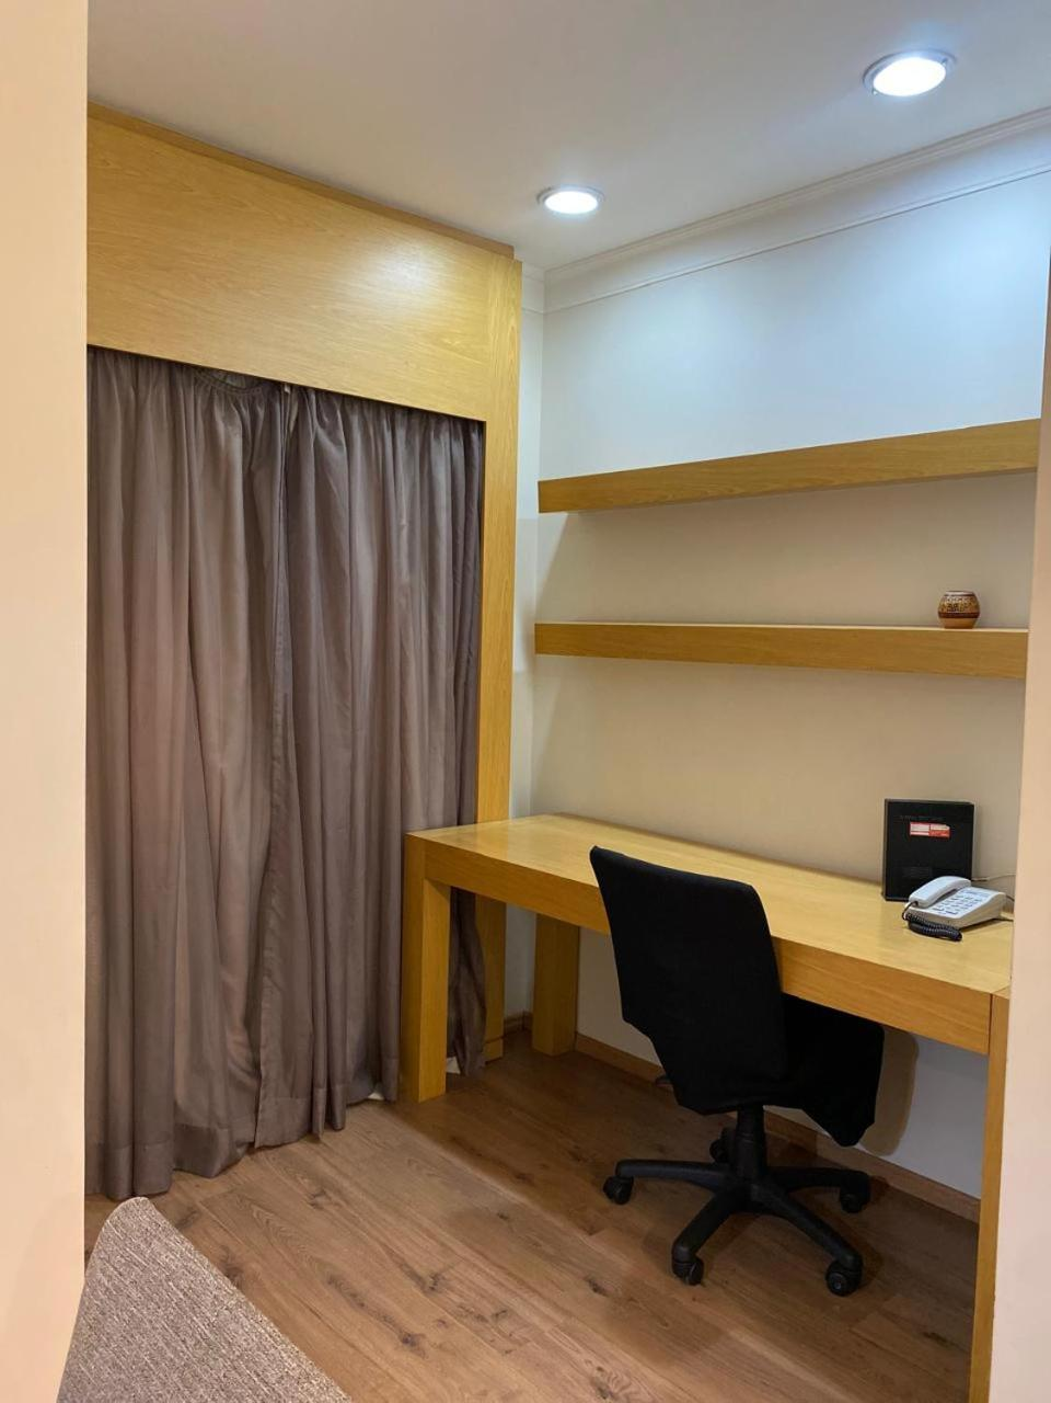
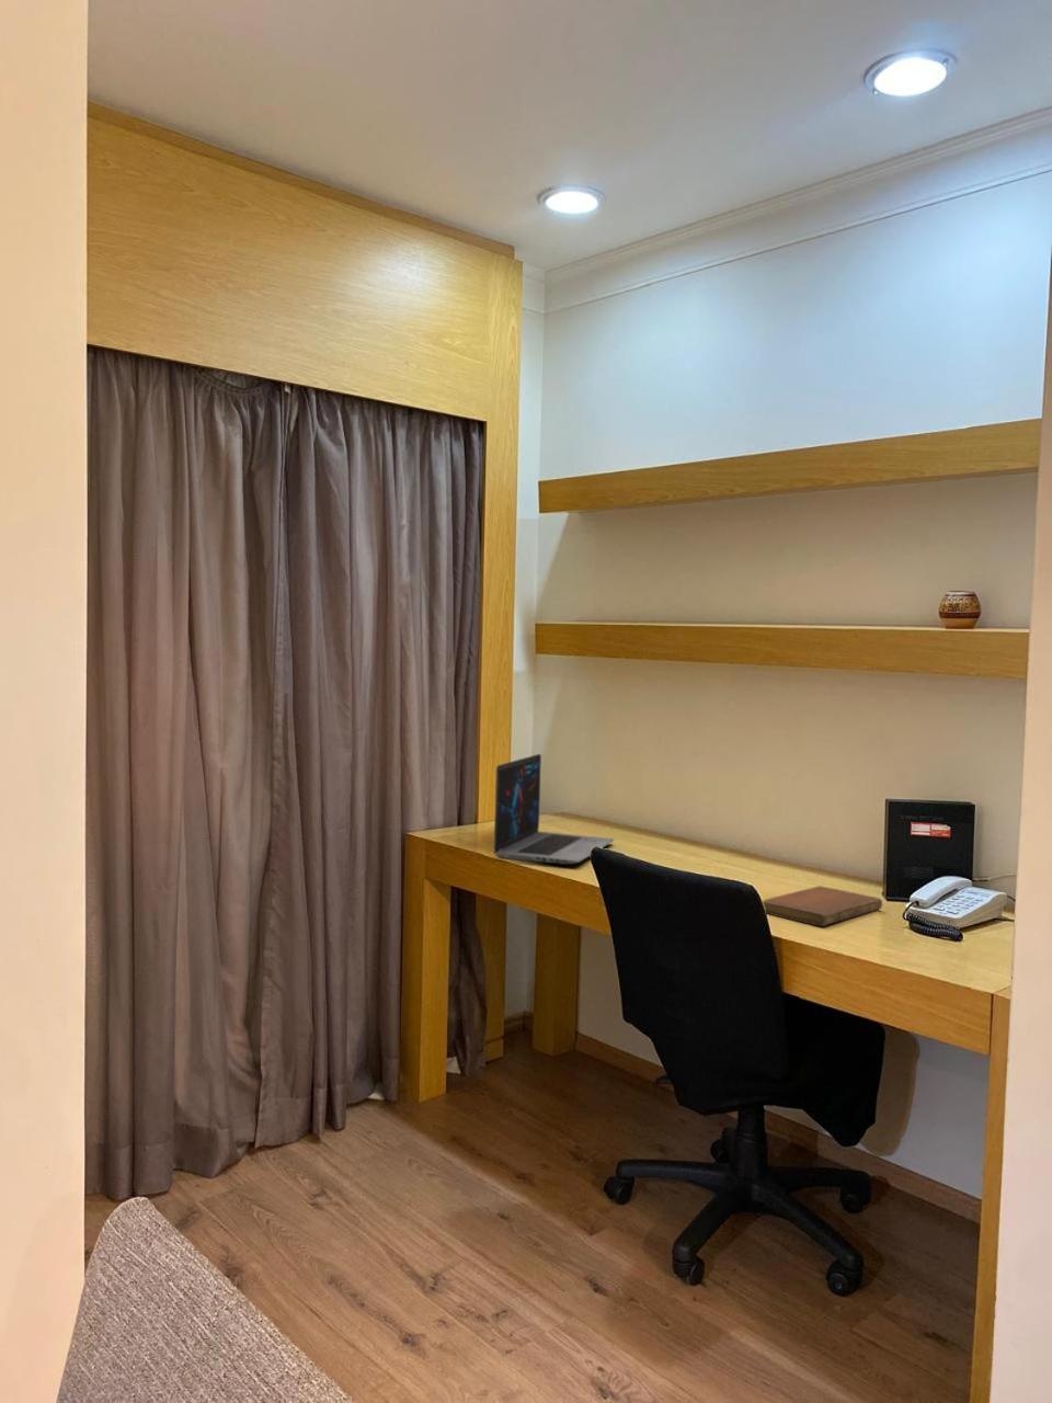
+ notebook [761,885,883,927]
+ laptop [493,753,614,866]
